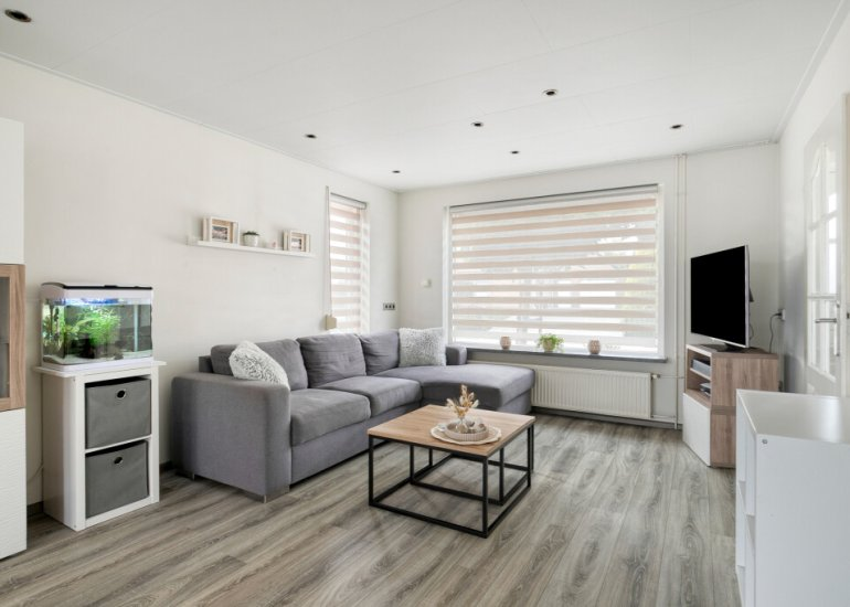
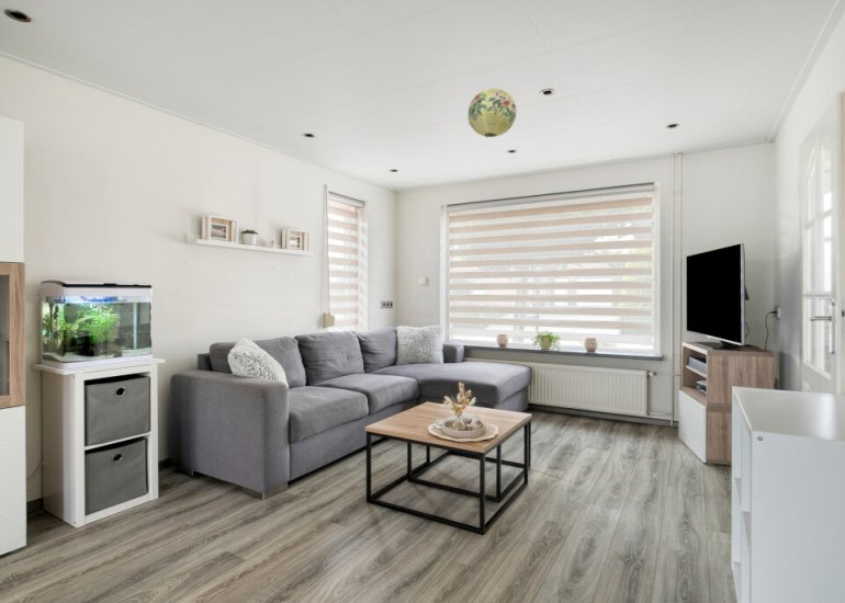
+ paper lantern [466,88,518,138]
